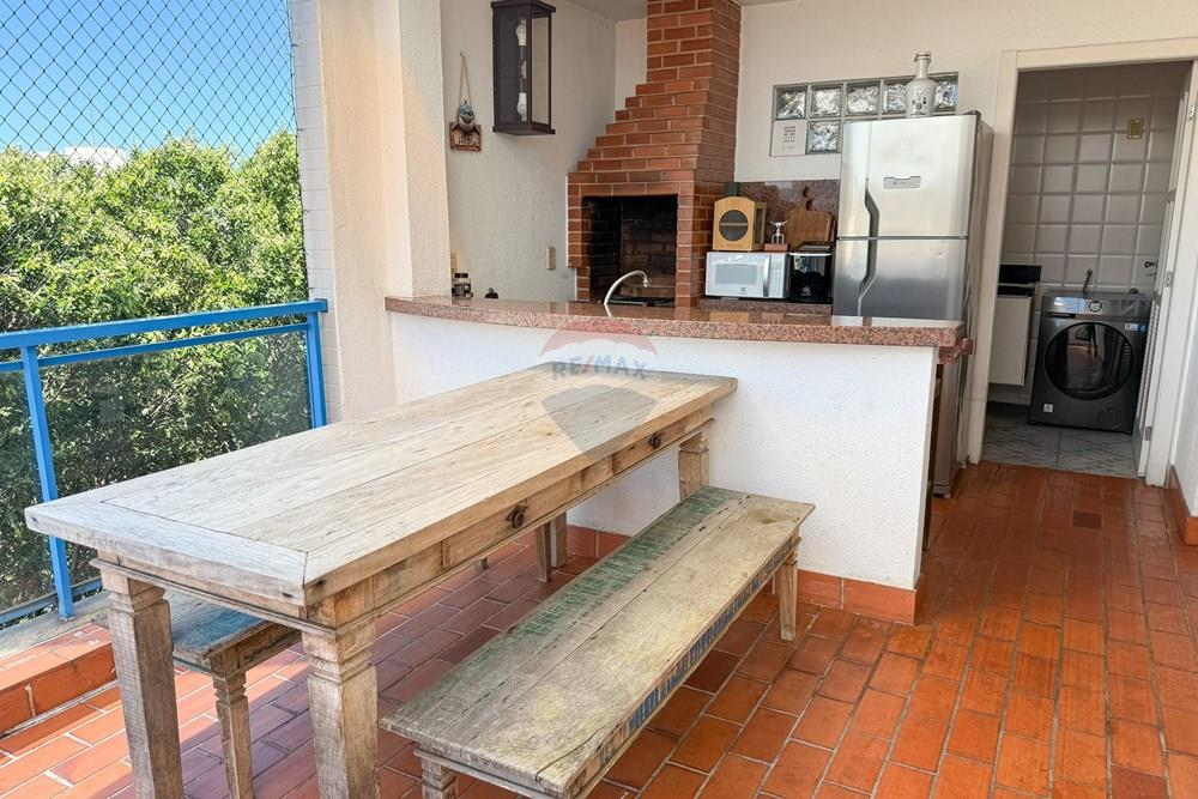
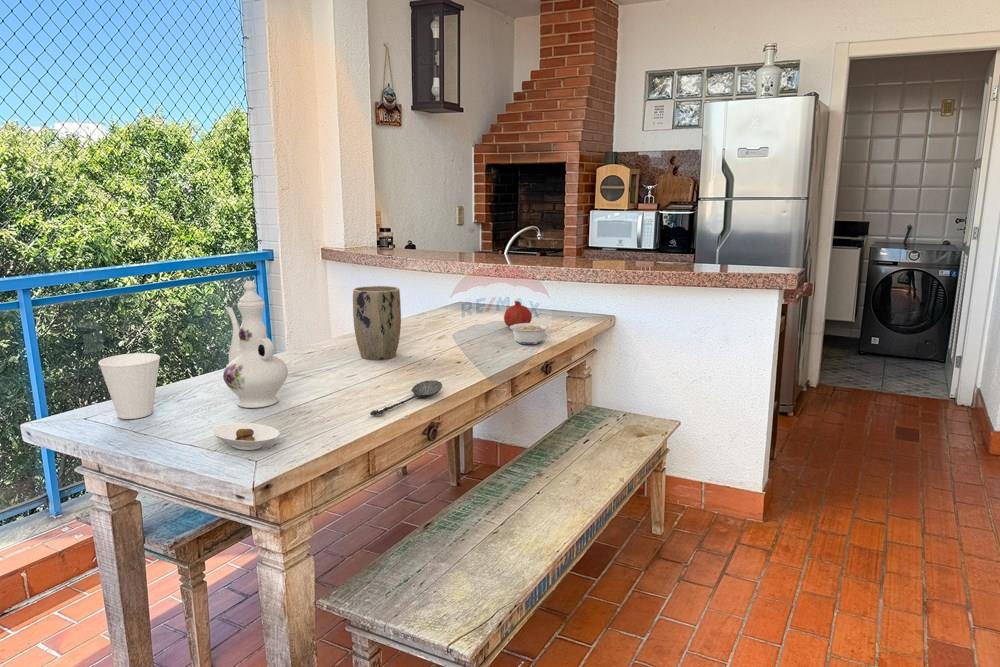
+ plant pot [352,285,402,361]
+ chinaware [222,280,289,409]
+ legume [506,322,550,345]
+ spoon [369,379,443,416]
+ fruit [503,300,533,328]
+ saucer [211,422,281,451]
+ cup [97,352,161,420]
